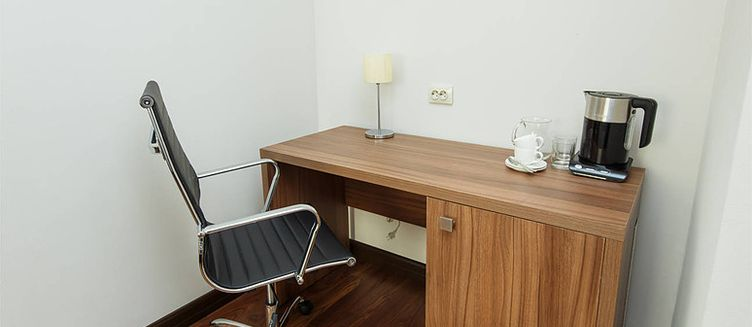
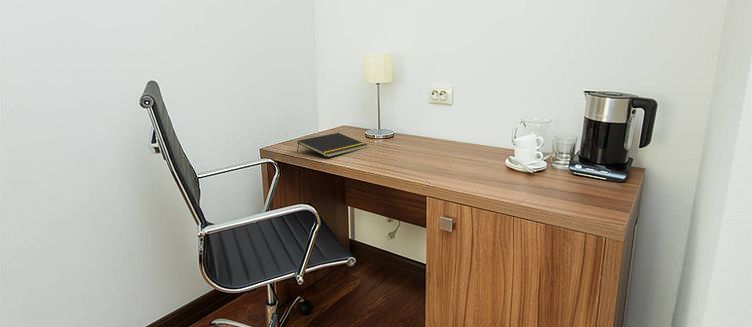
+ notepad [296,132,368,158]
